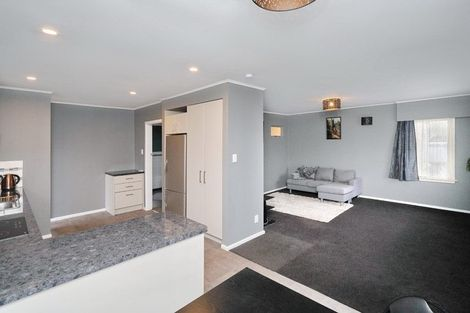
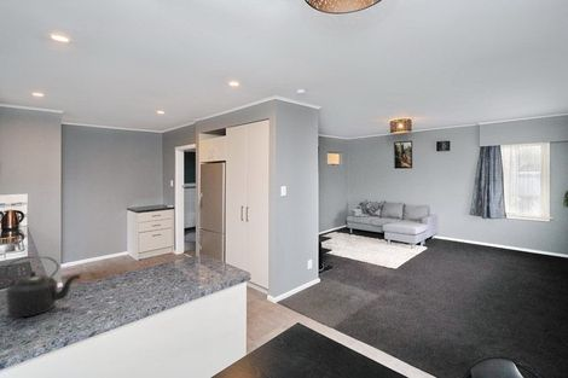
+ kettle [5,255,82,319]
